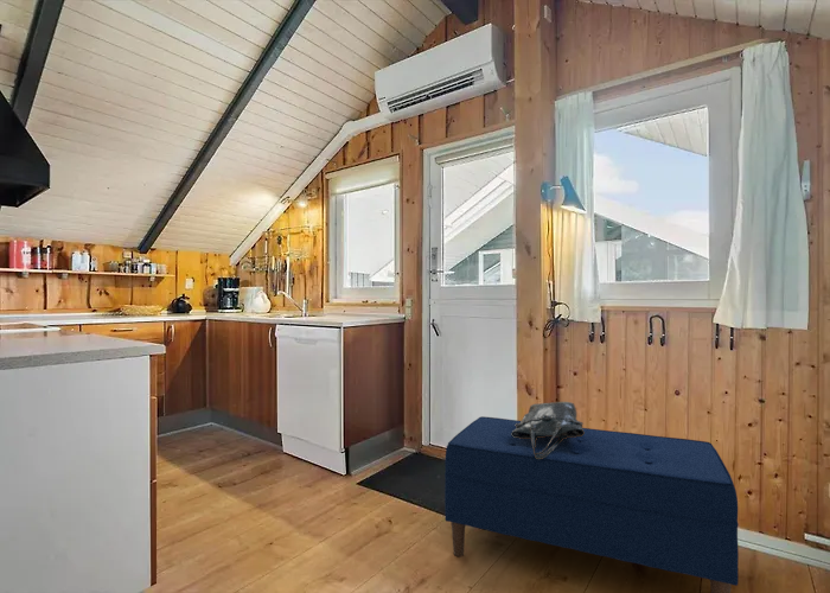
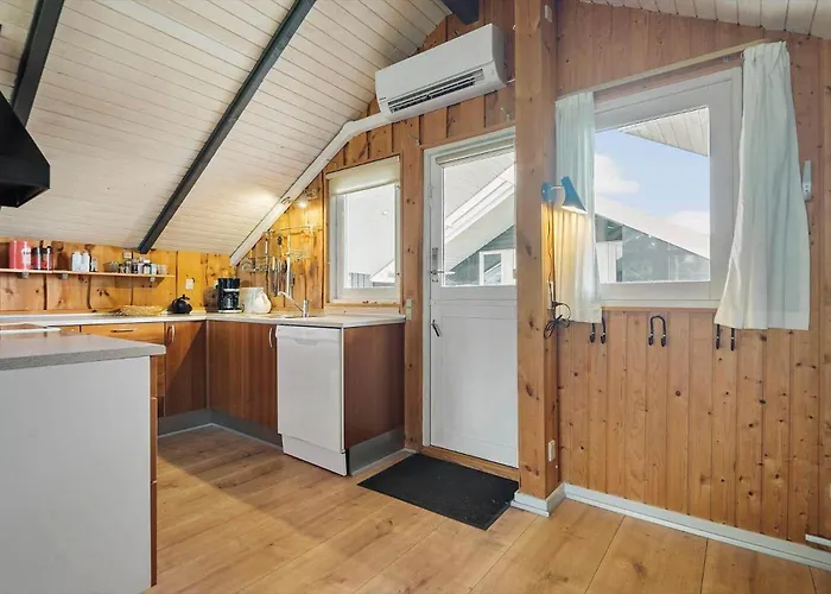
- bench [443,415,740,593]
- tote bag [511,401,585,459]
